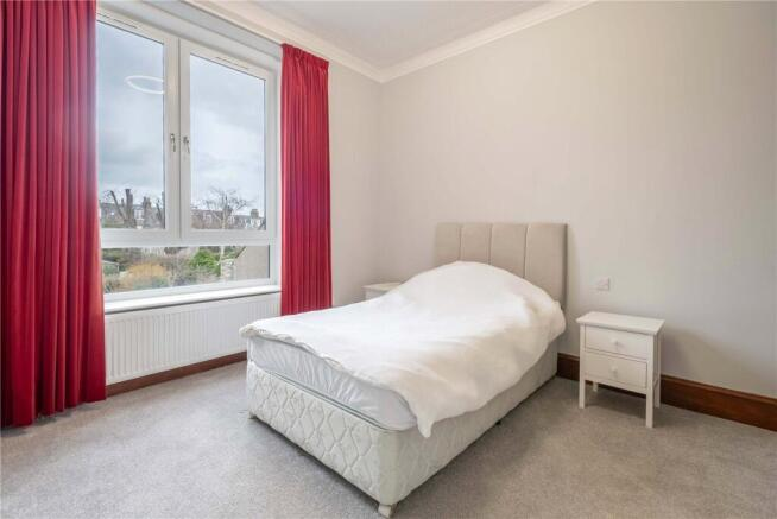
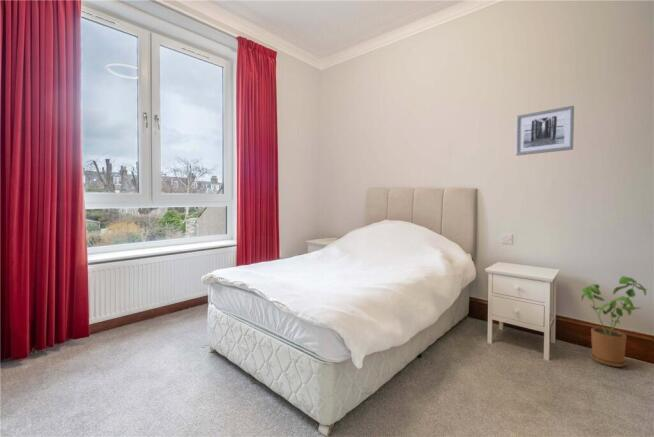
+ house plant [580,275,649,368]
+ wall art [515,105,575,157]
